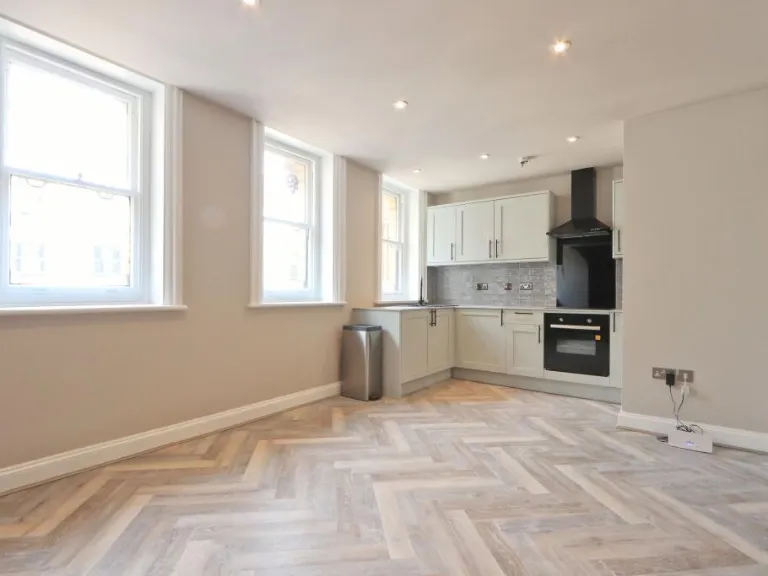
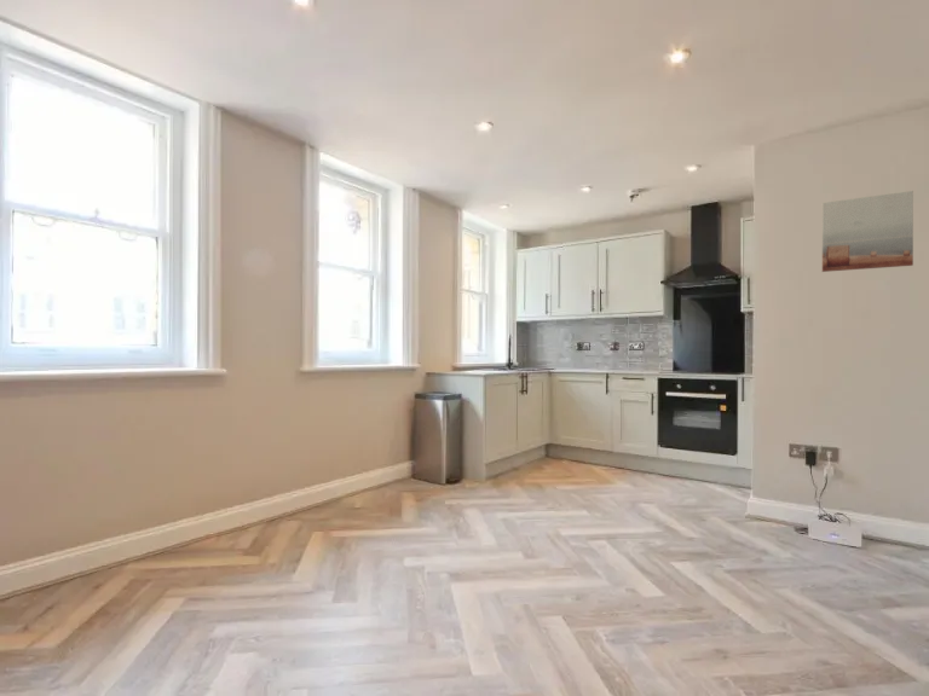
+ wall art [821,190,914,273]
